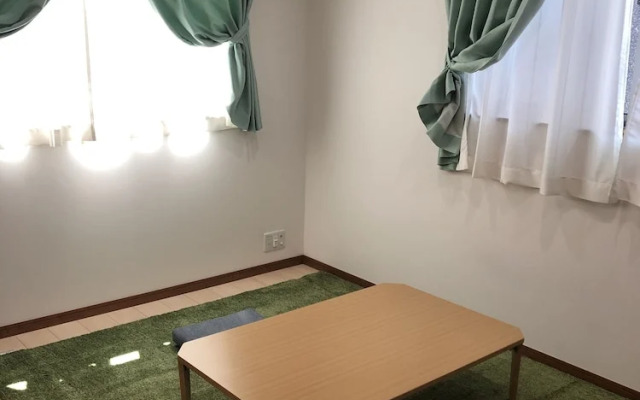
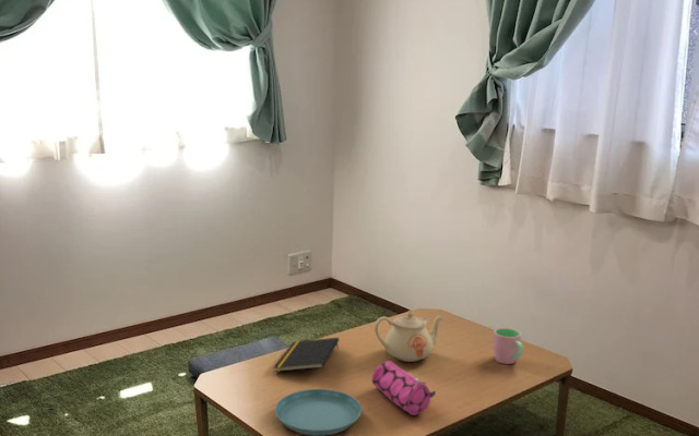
+ cup [493,327,524,365]
+ teapot [374,308,443,363]
+ saucer [274,388,363,436]
+ notepad [272,337,340,373]
+ pencil case [371,360,437,416]
